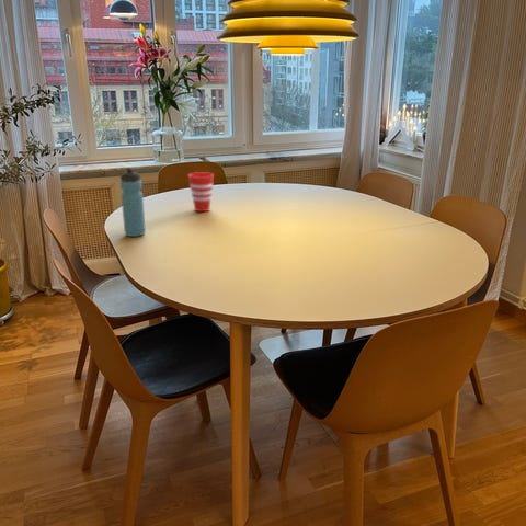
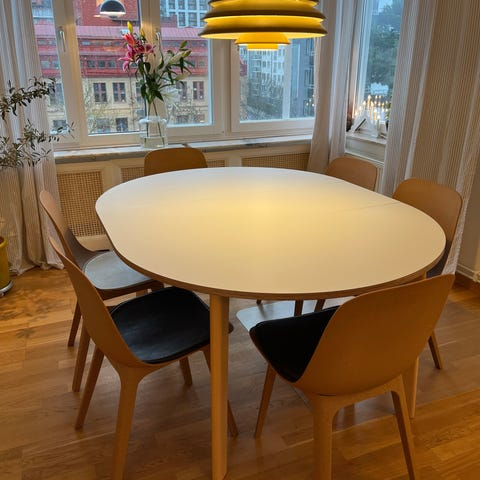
- water bottle [119,167,147,238]
- cup [187,171,215,213]
